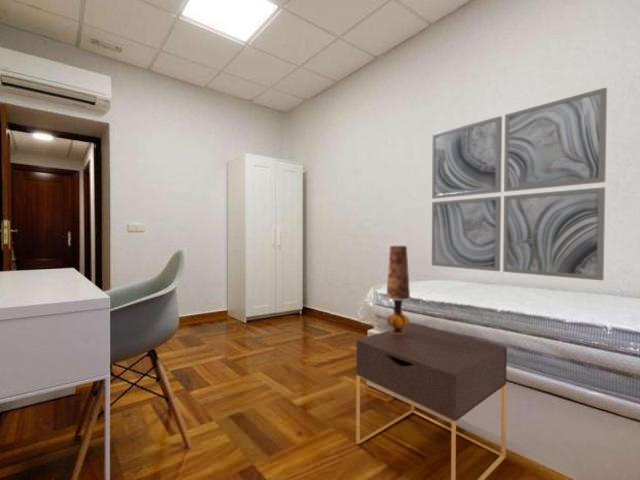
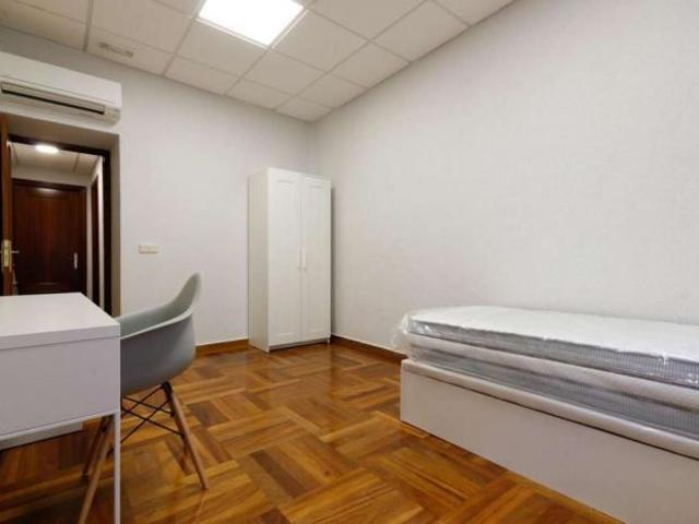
- table lamp [385,244,411,335]
- nightstand [355,322,508,480]
- wall art [431,86,608,282]
